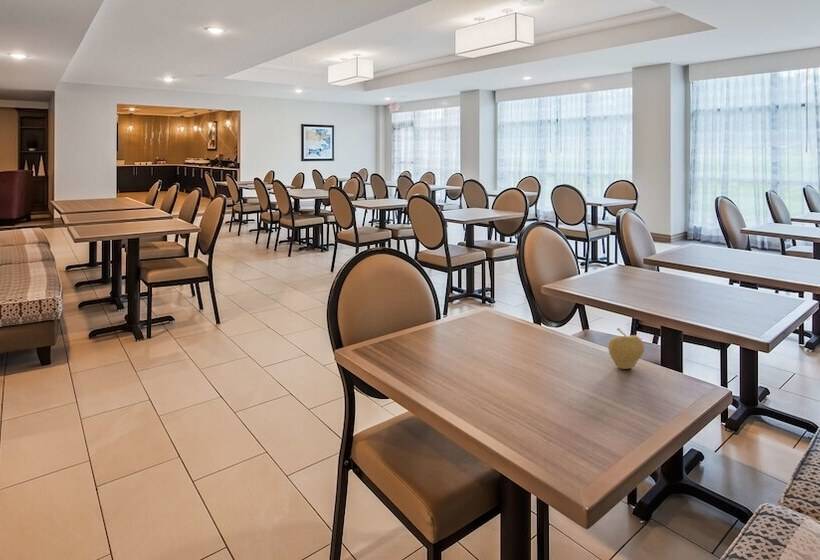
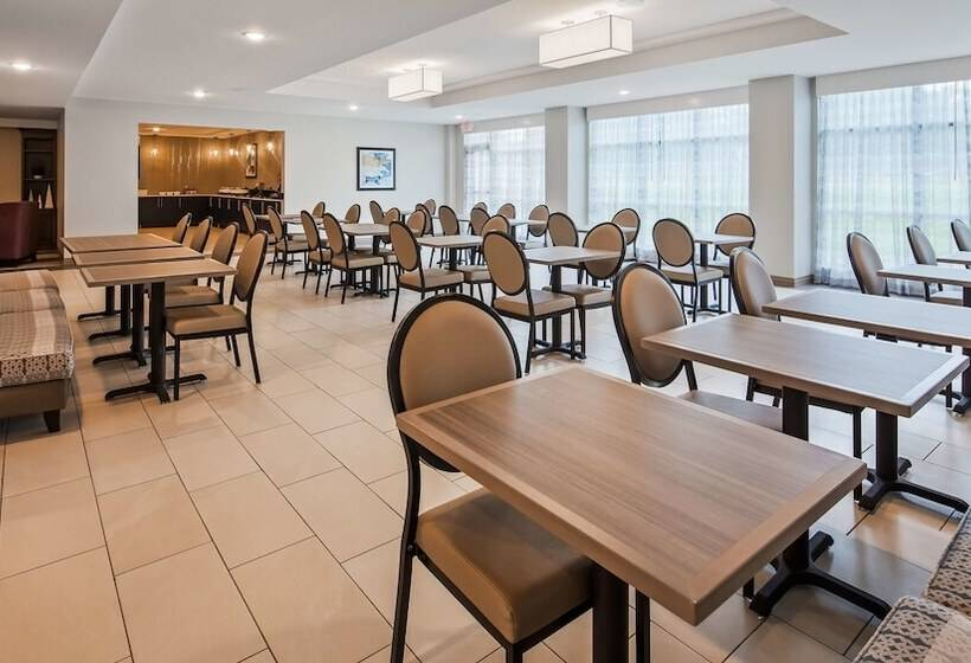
- fruit [607,327,646,370]
